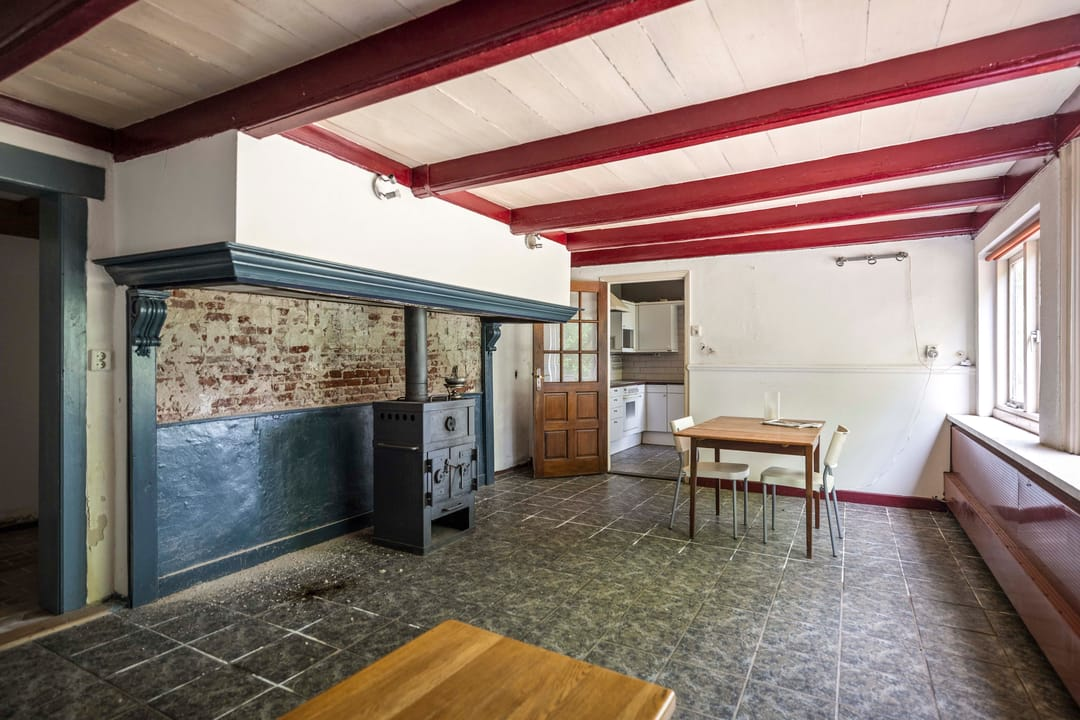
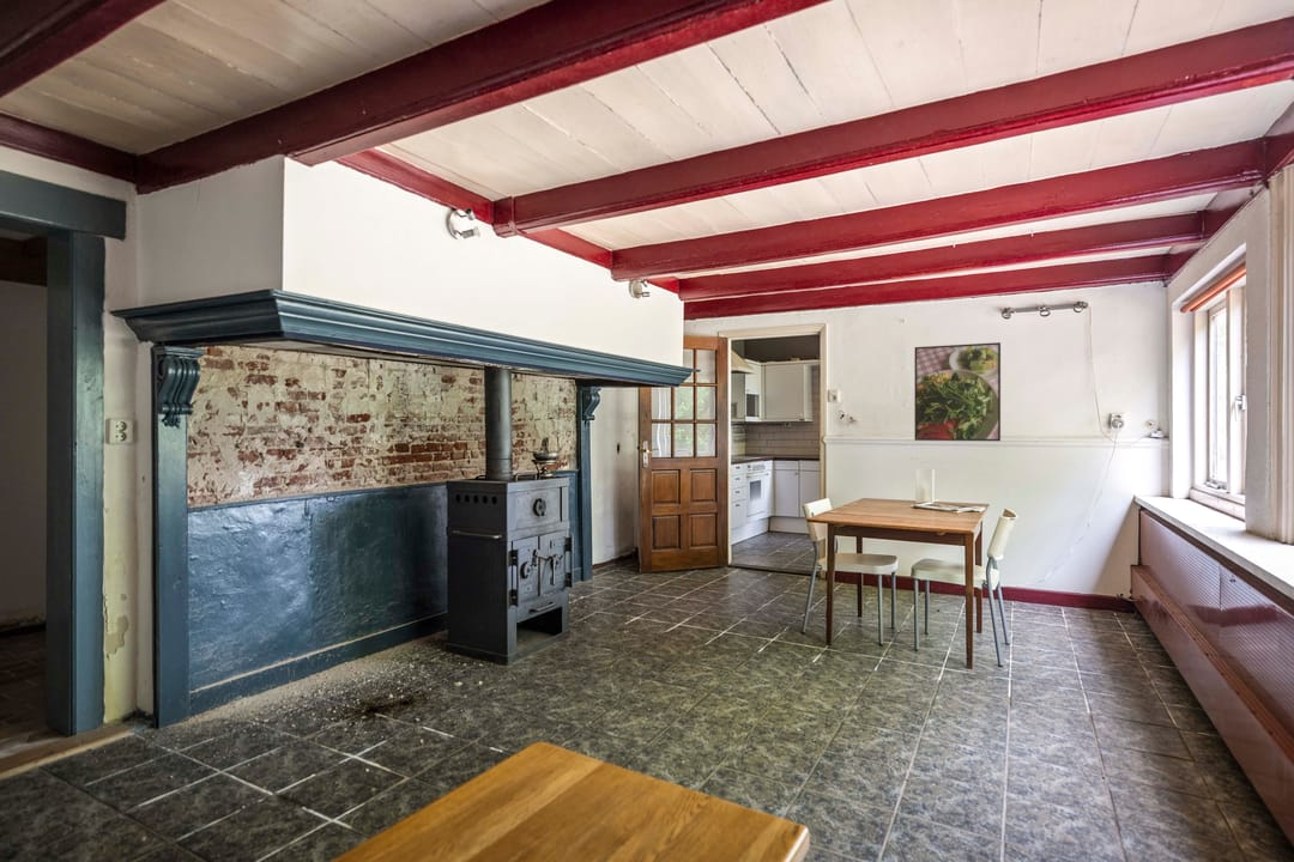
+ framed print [913,341,1002,442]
